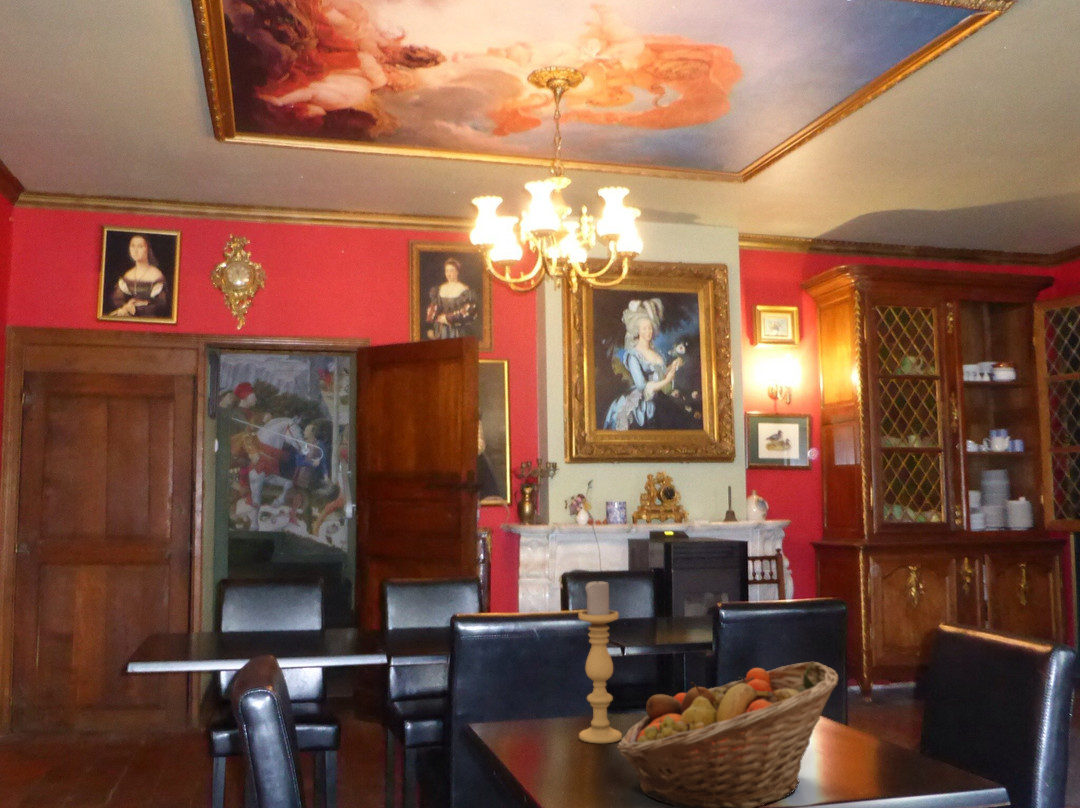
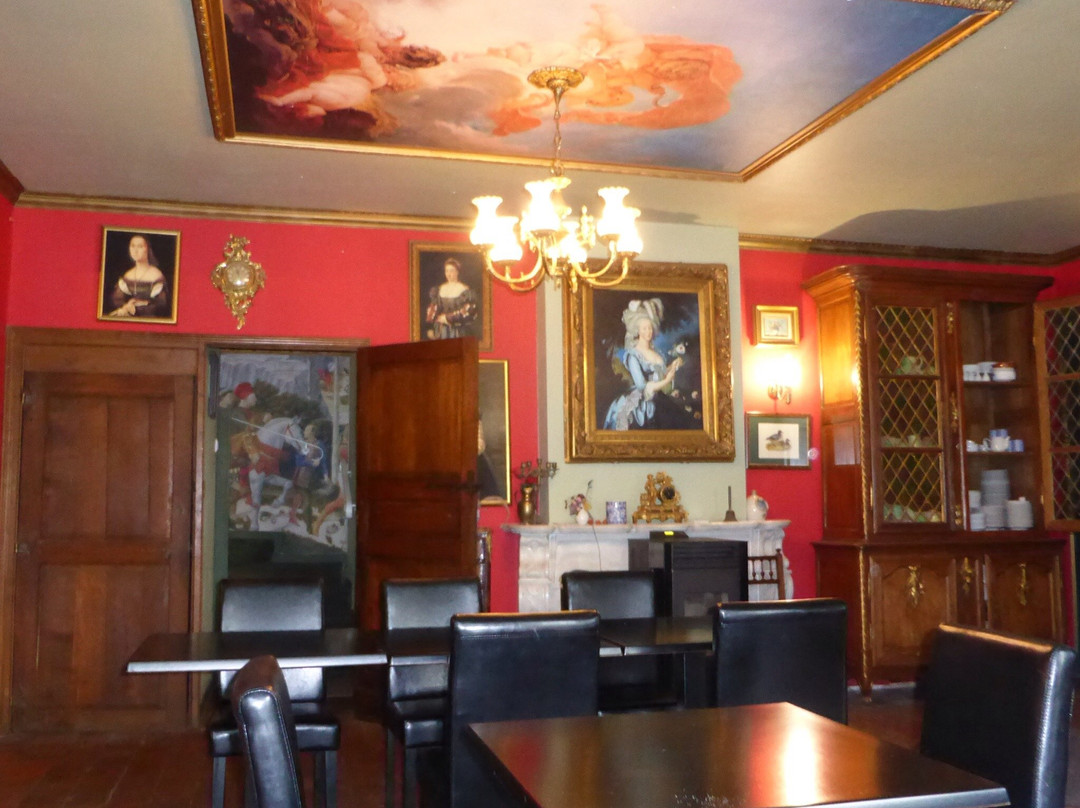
- fruit basket [616,660,839,808]
- candle holder [578,578,623,744]
